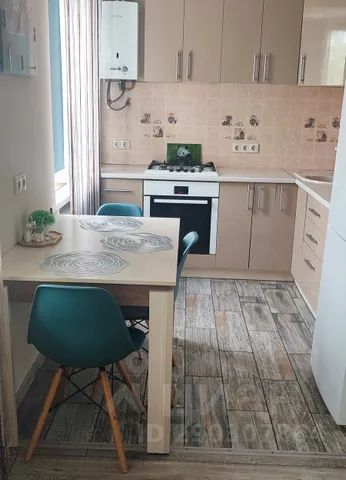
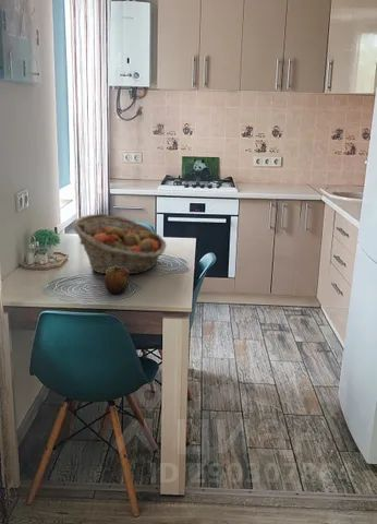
+ apple [104,266,131,295]
+ fruit basket [72,213,168,275]
